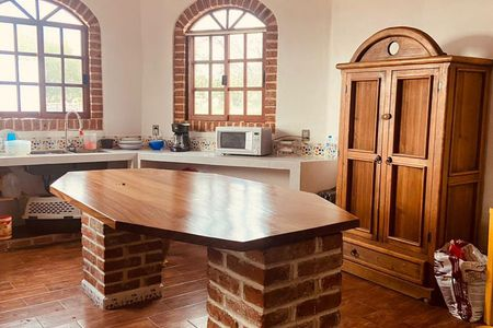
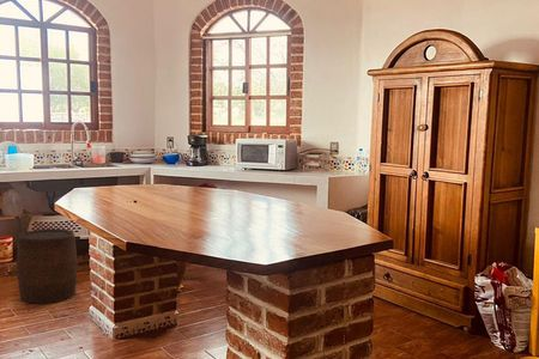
+ stool [14,227,79,305]
